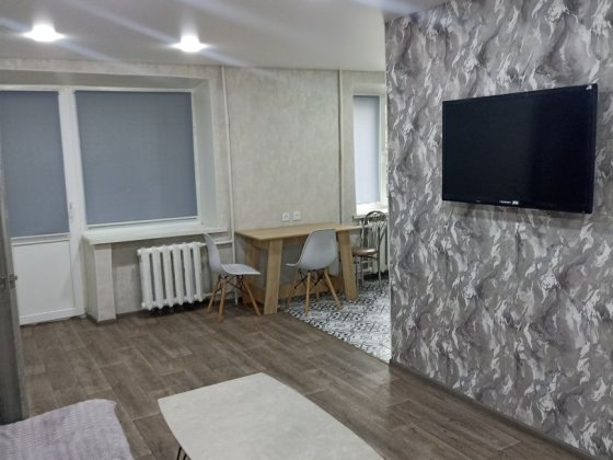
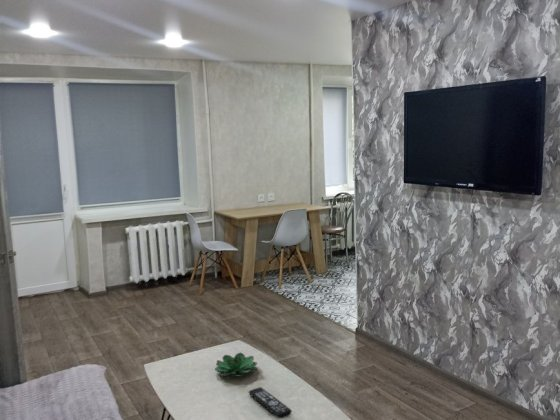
+ remote control [248,386,293,419]
+ succulent plant [214,351,258,377]
